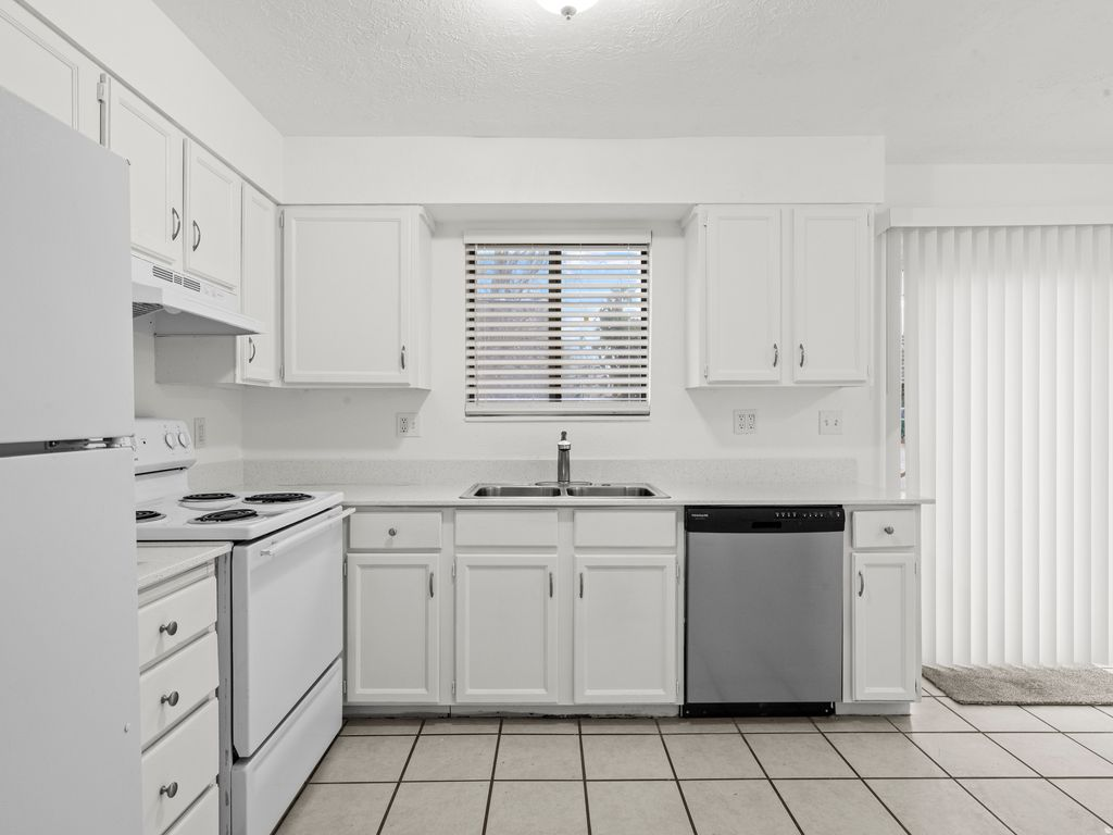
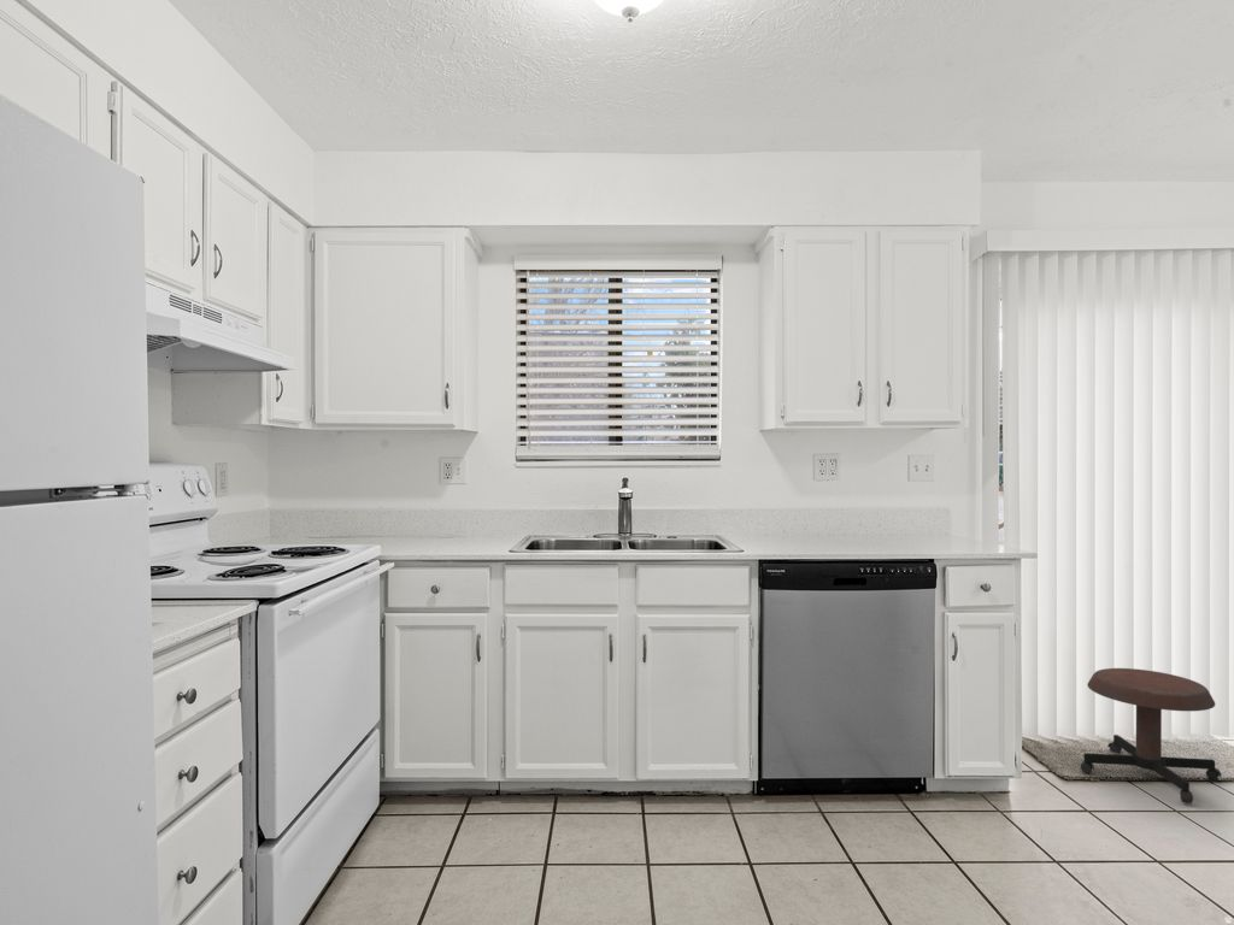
+ stool [1080,667,1222,805]
